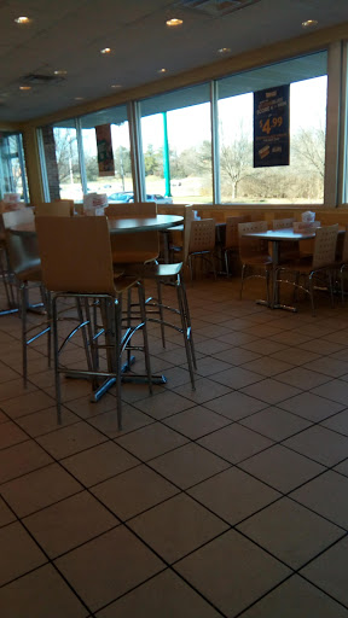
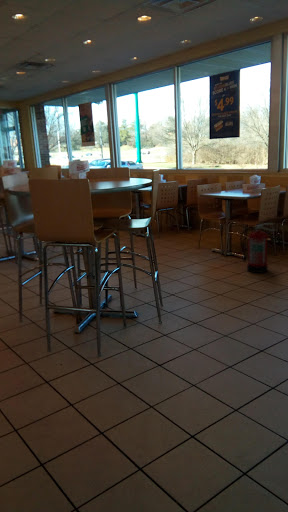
+ fire extinguisher [239,222,278,274]
